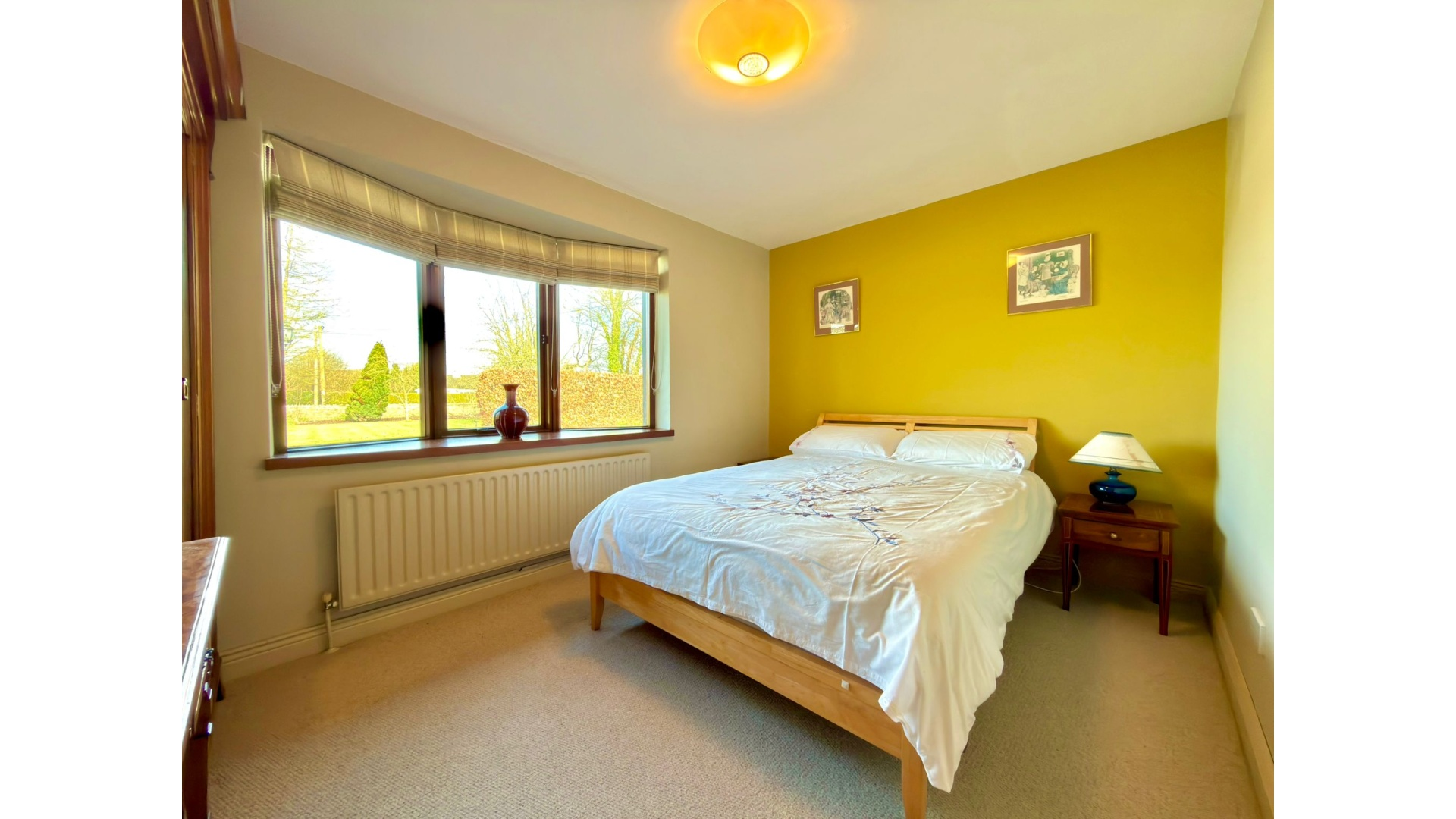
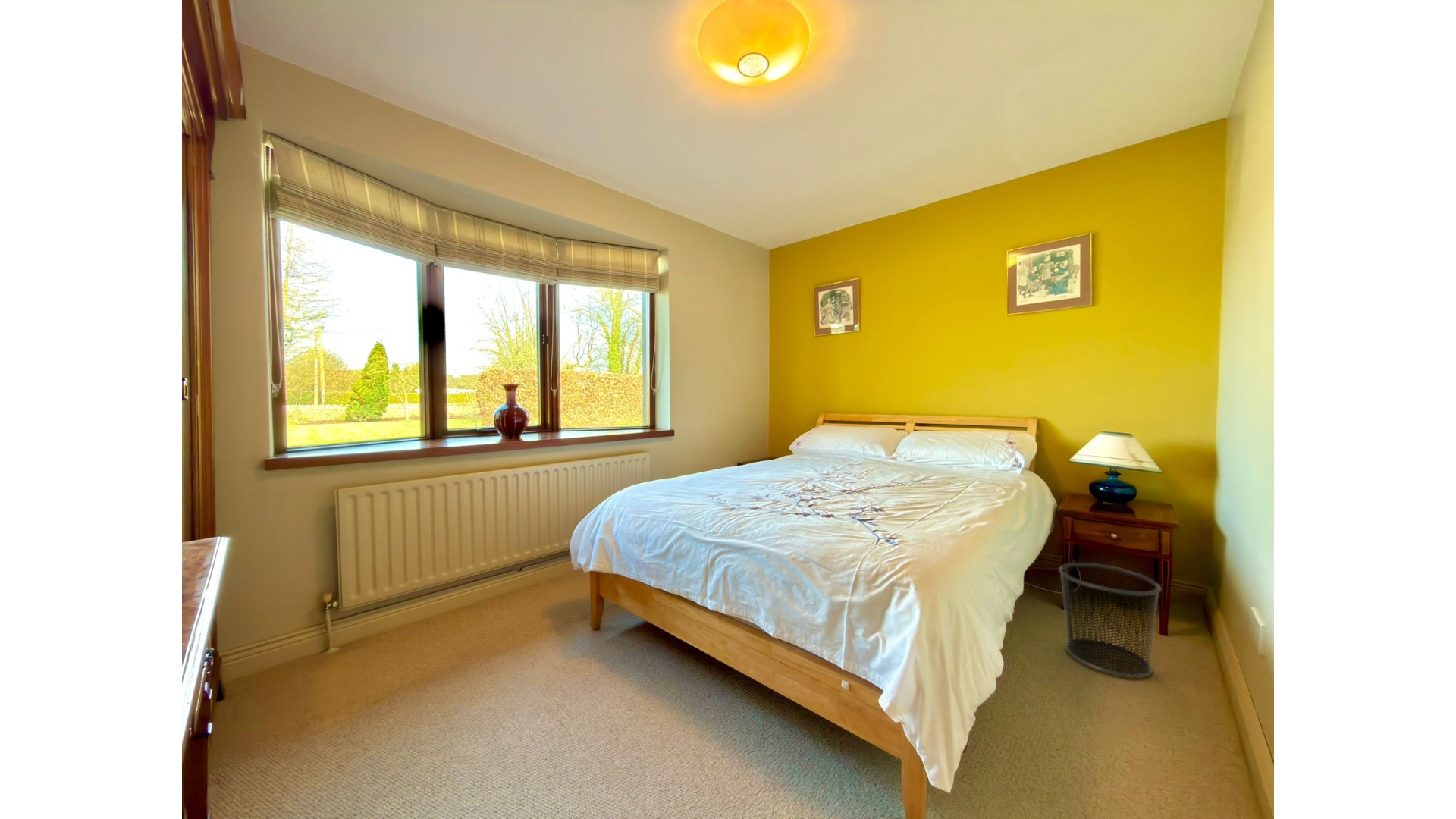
+ waste bin [1058,562,1163,679]
